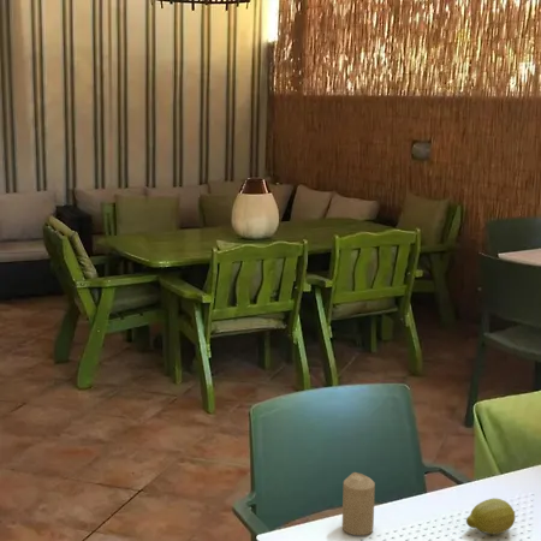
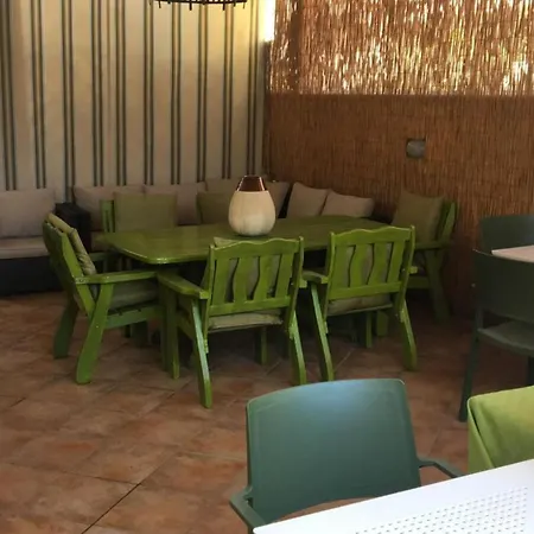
- fruit [465,498,516,535]
- candle [341,471,376,536]
